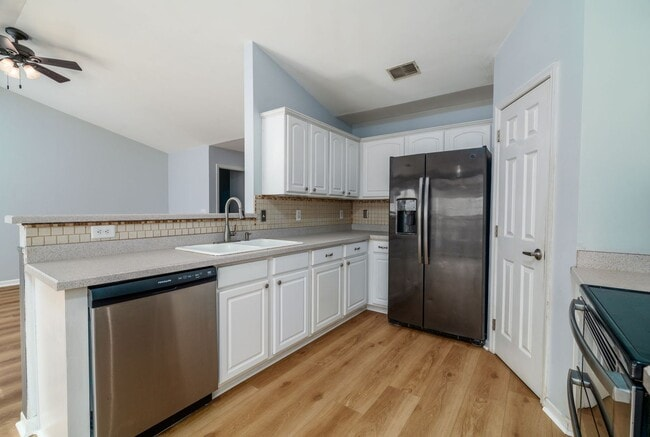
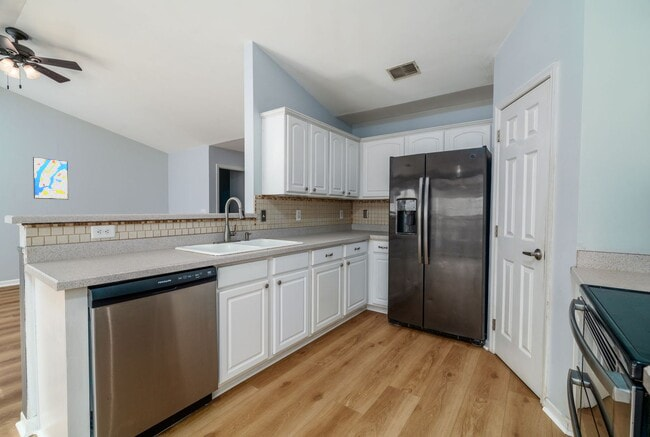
+ wall art [32,156,69,200]
